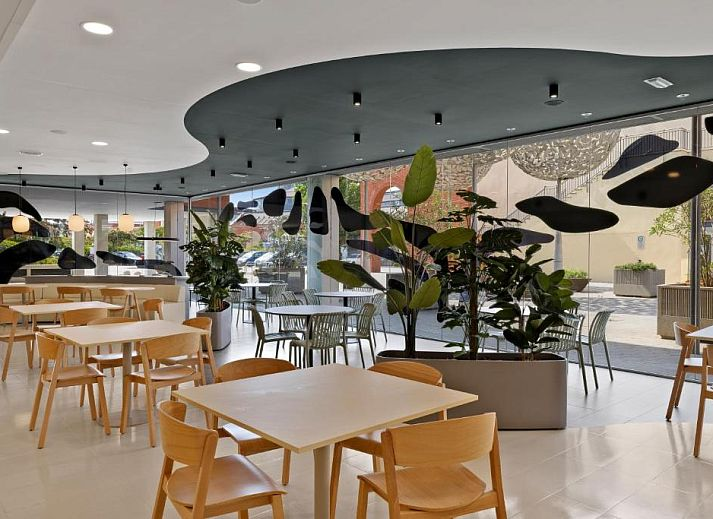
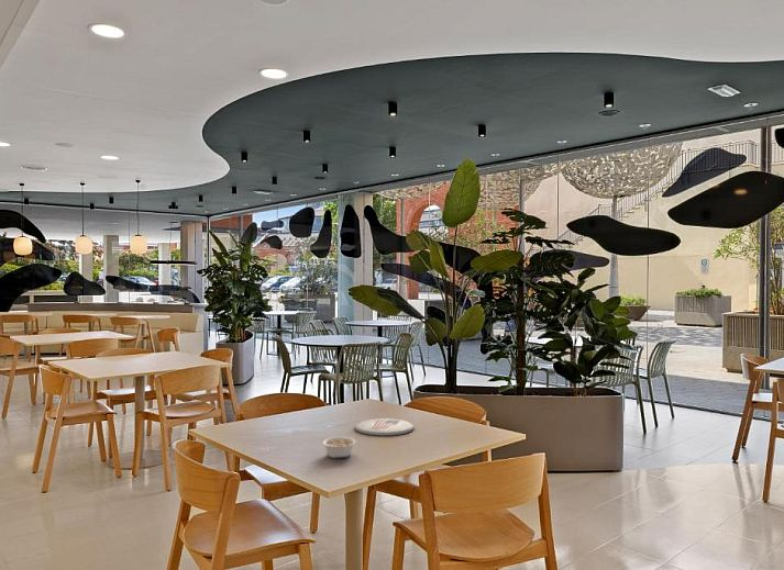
+ legume [321,436,357,459]
+ plate [354,417,415,437]
